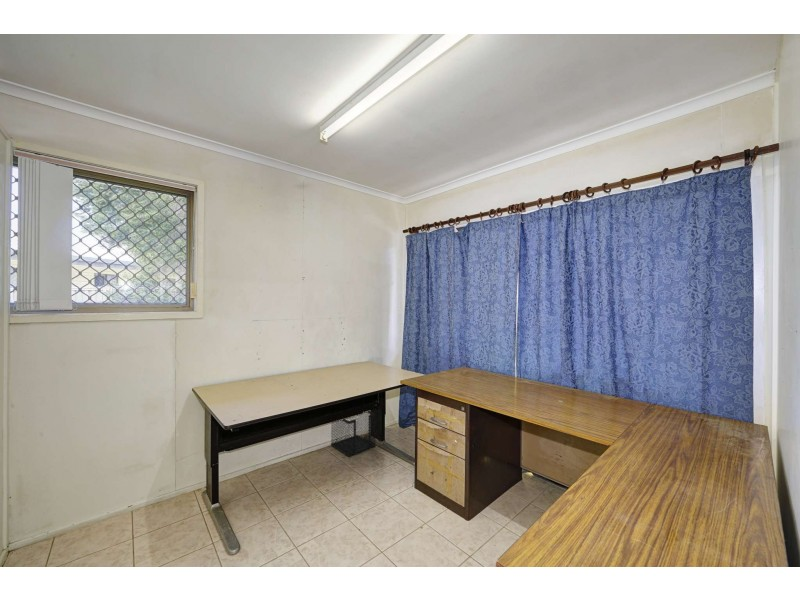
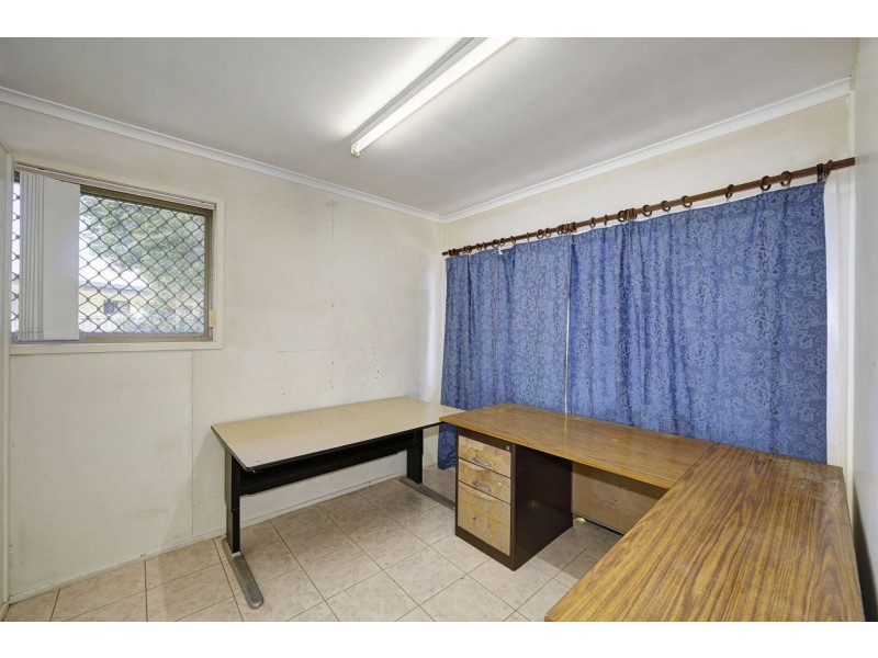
- wastebasket [330,410,377,458]
